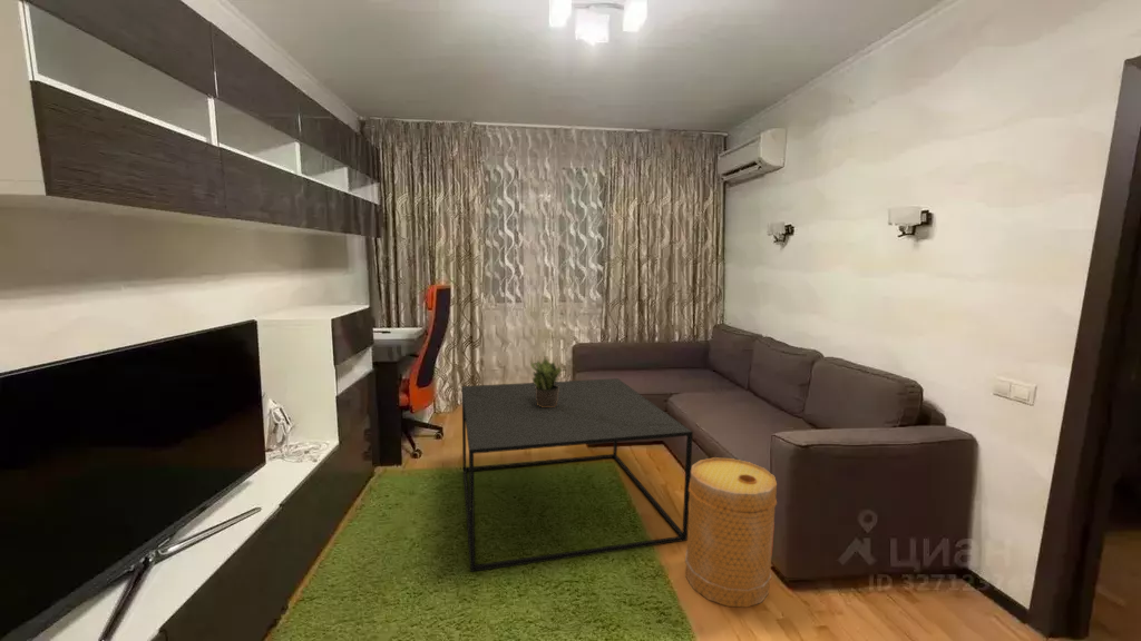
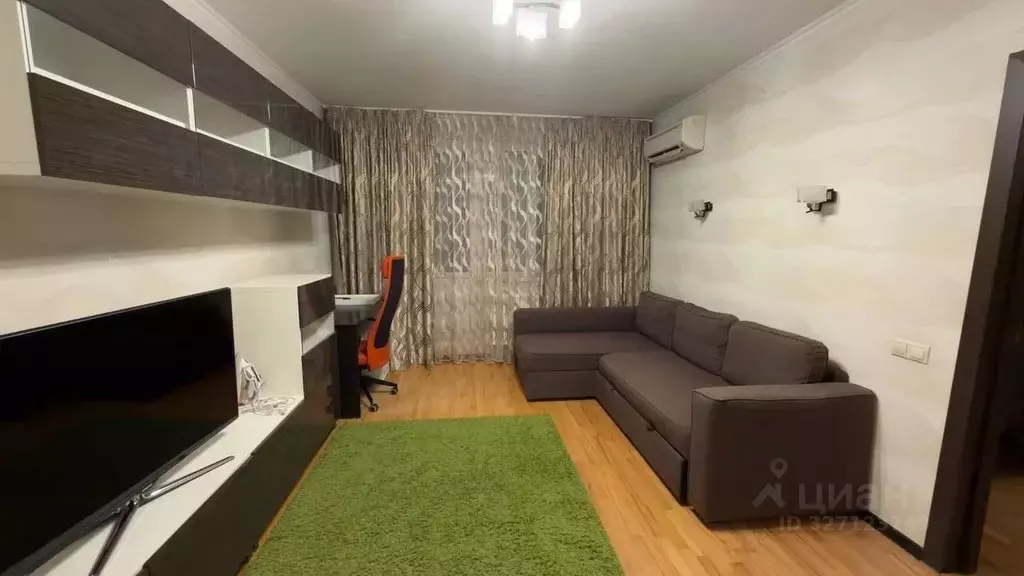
- coffee table [461,377,694,573]
- potted plant [529,356,567,407]
- basket [684,456,778,609]
